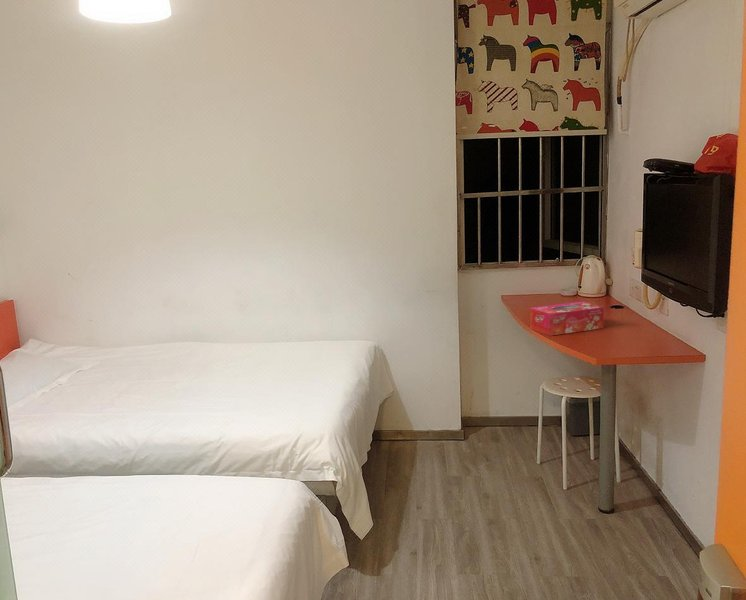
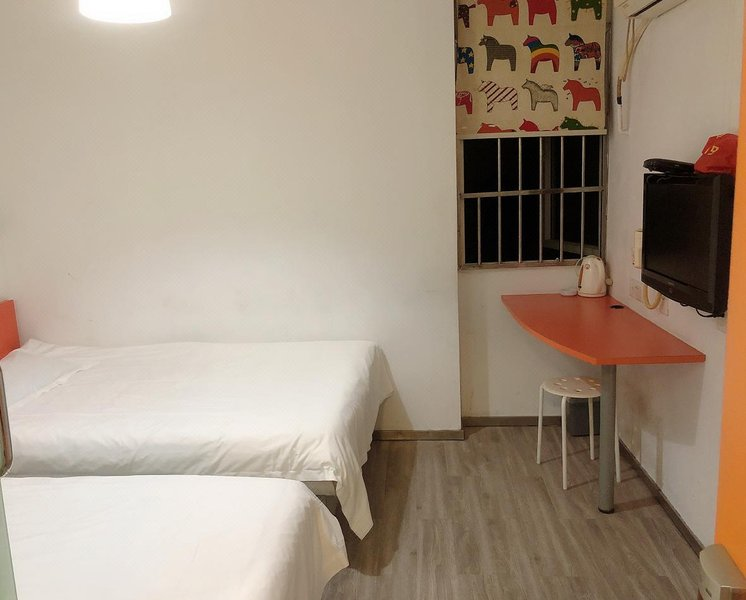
- tissue box [529,301,605,337]
